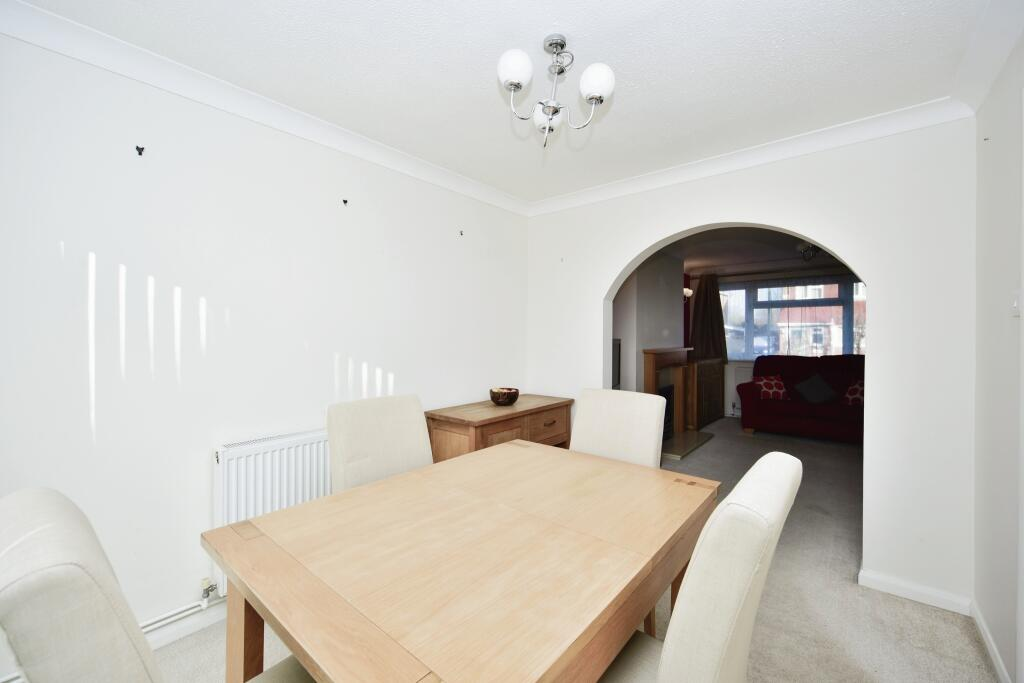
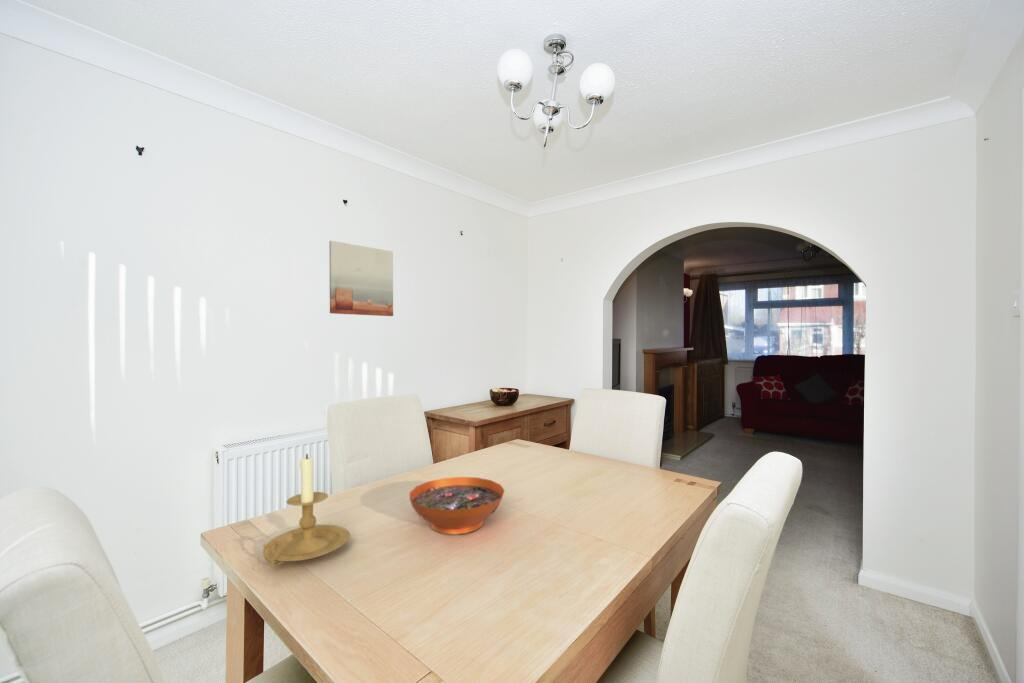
+ candle holder [262,453,350,569]
+ wall art [328,240,394,317]
+ decorative bowl [409,476,506,535]
